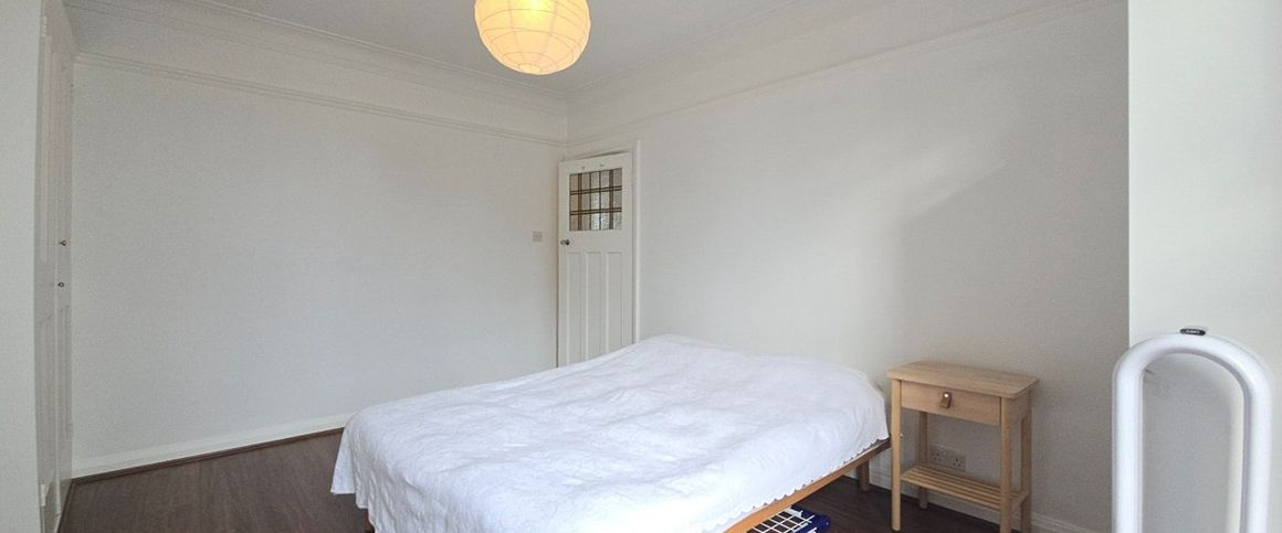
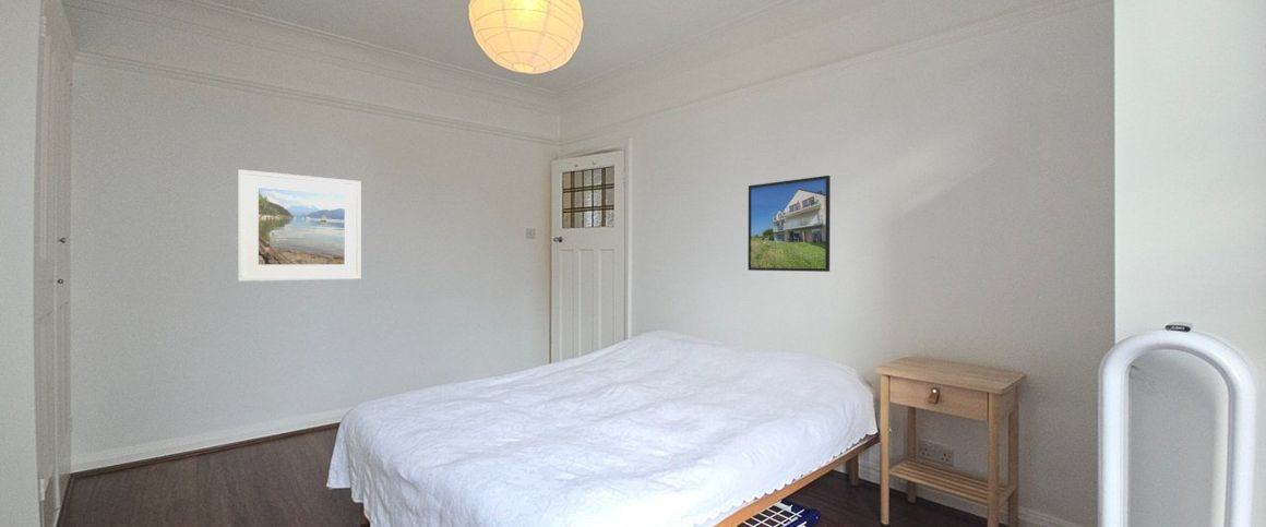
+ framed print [748,175,832,273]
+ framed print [237,168,362,283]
